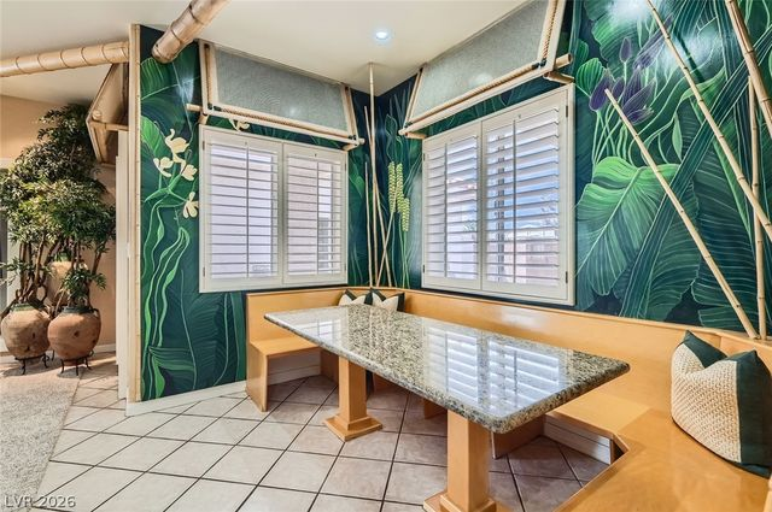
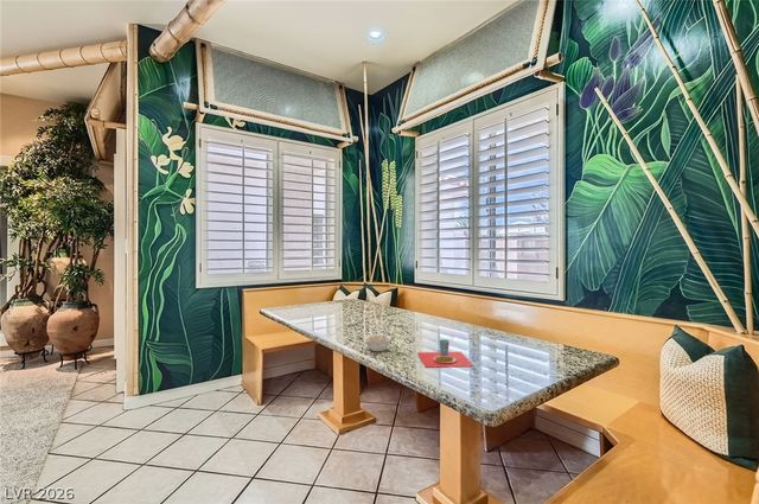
+ placemat [416,338,476,368]
+ legume [363,330,393,352]
